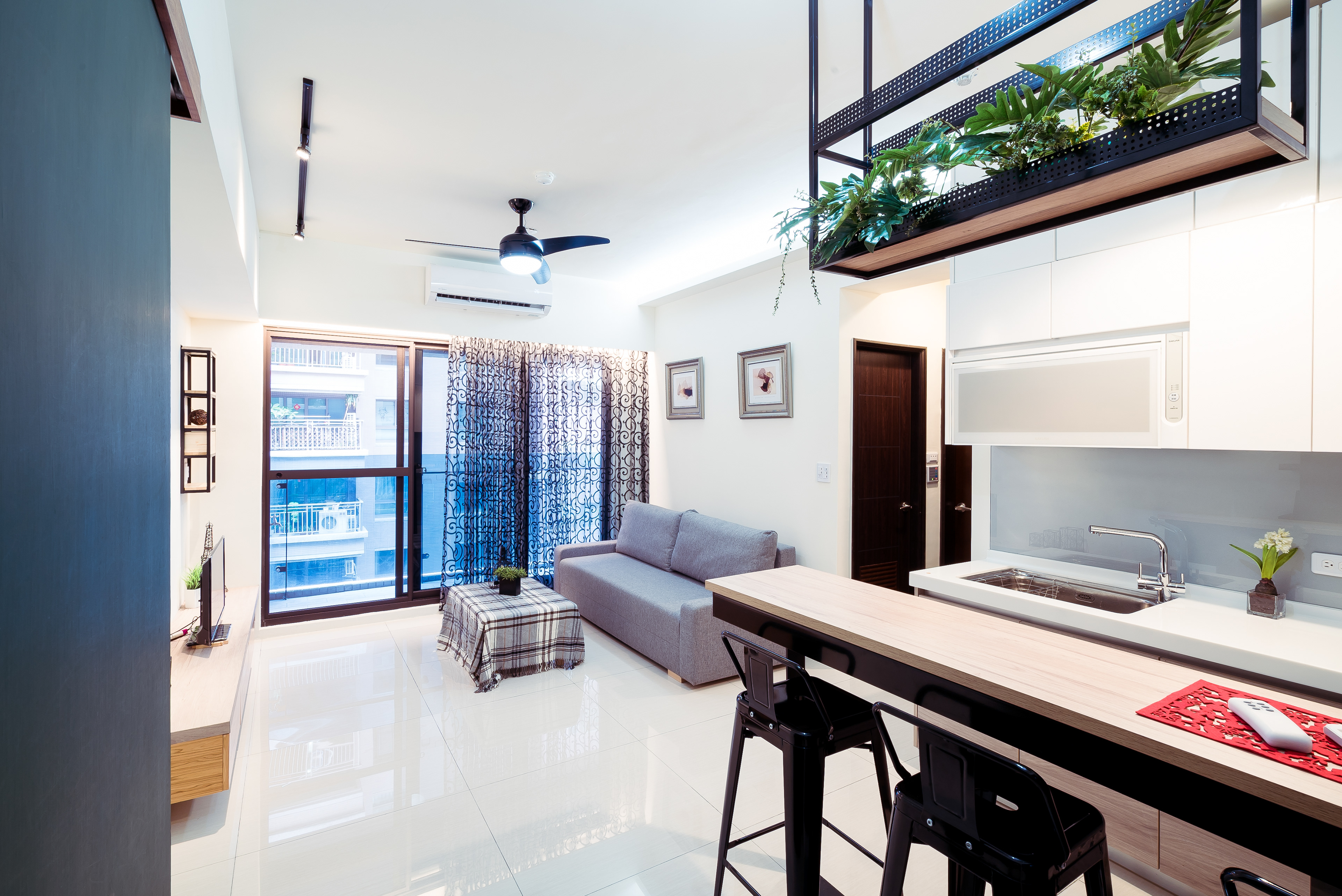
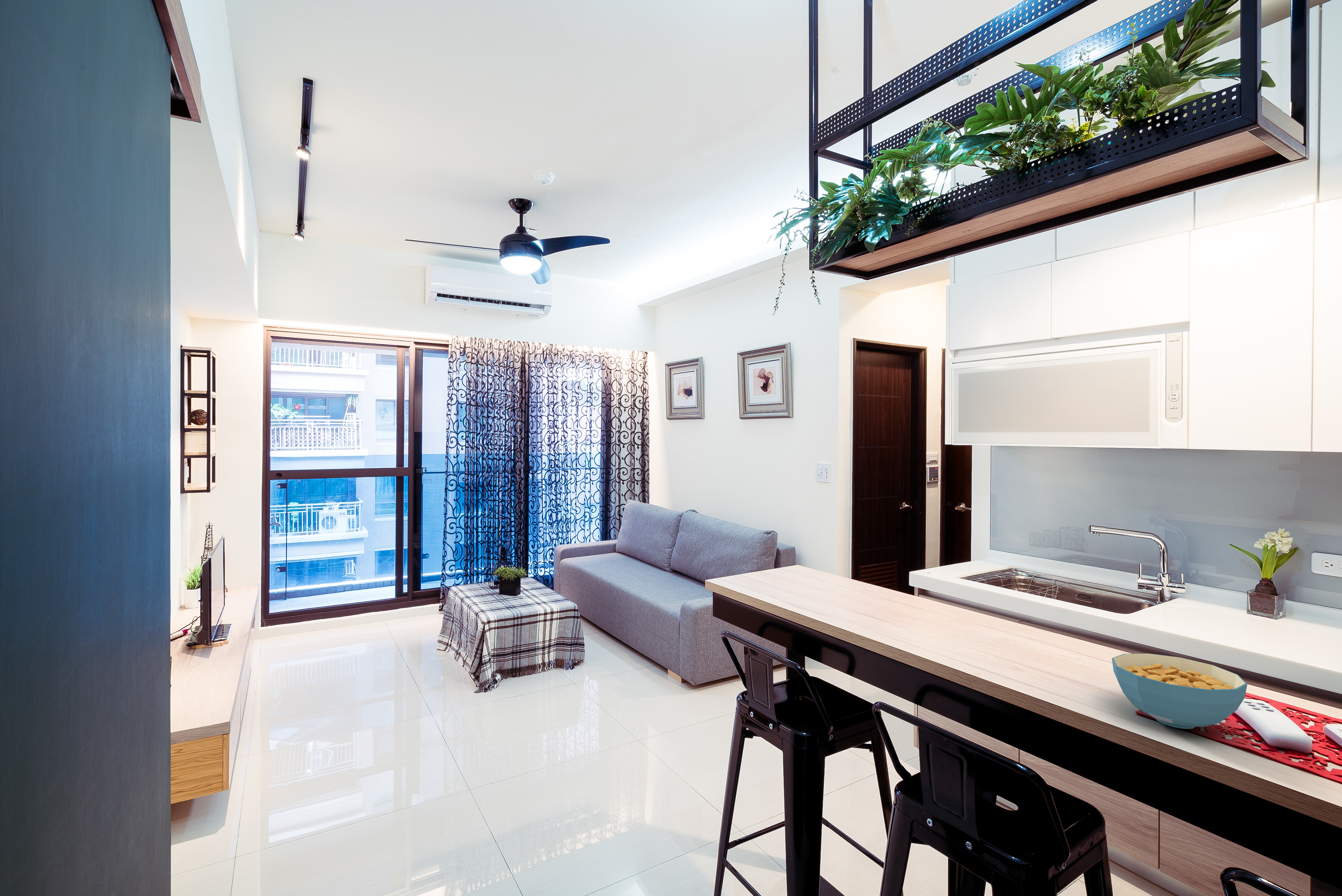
+ cereal bowl [1112,653,1248,729]
